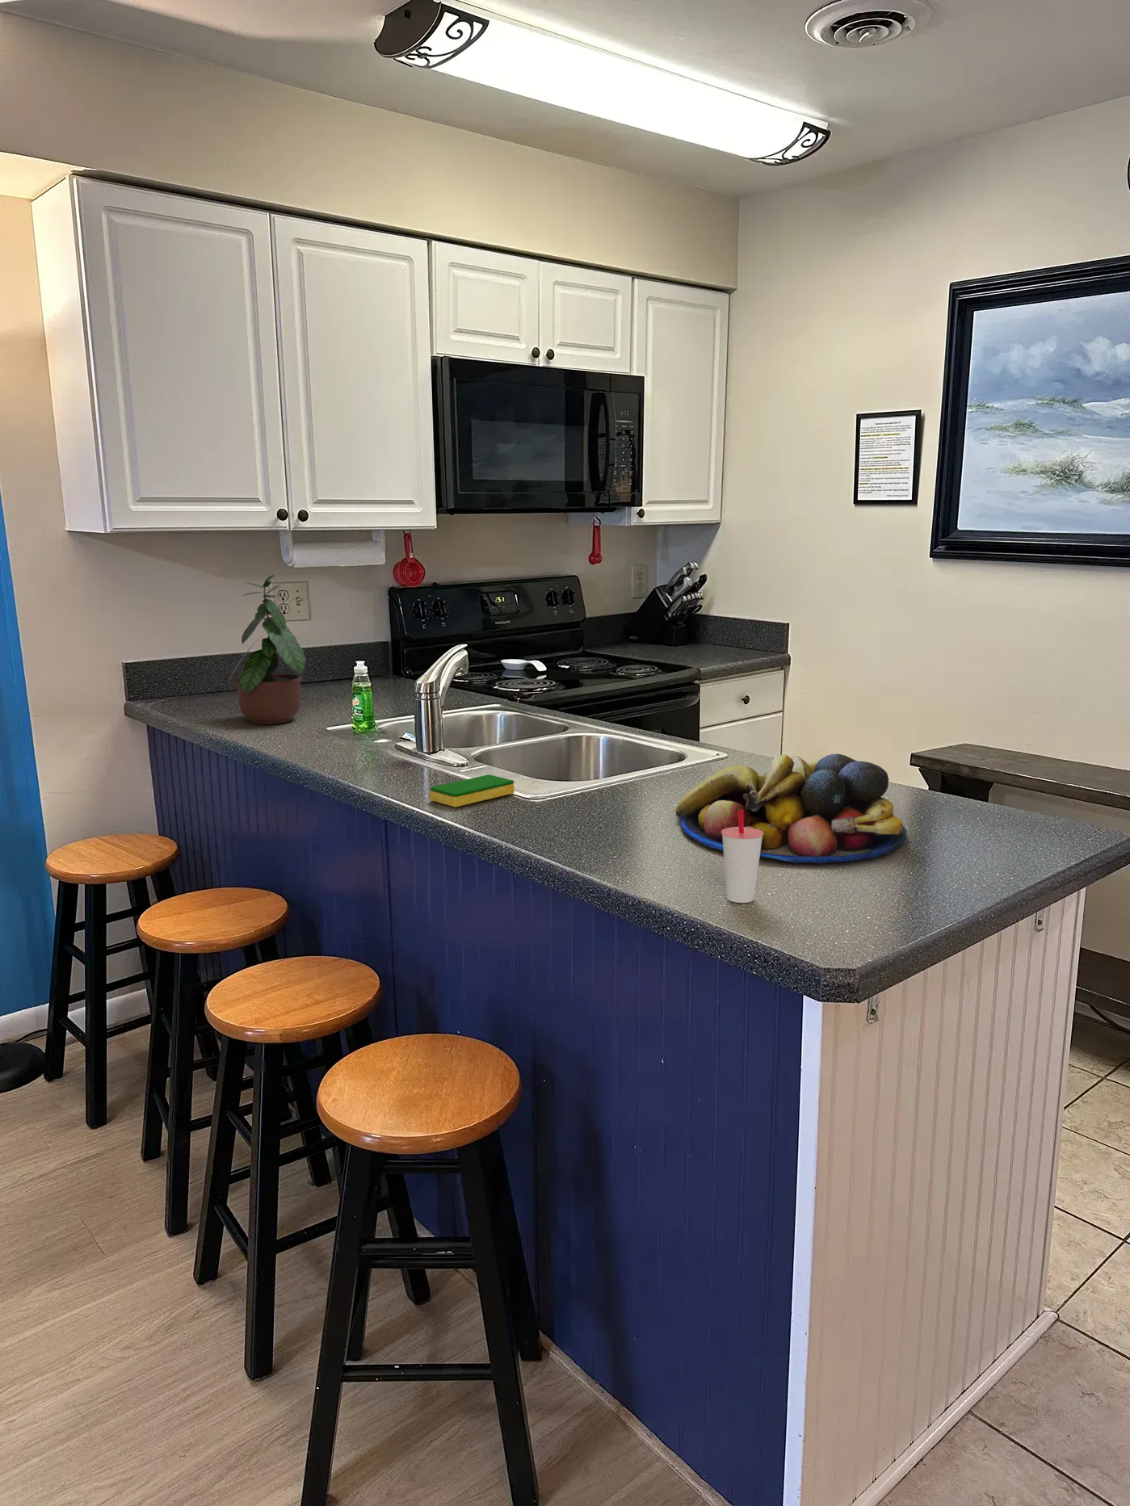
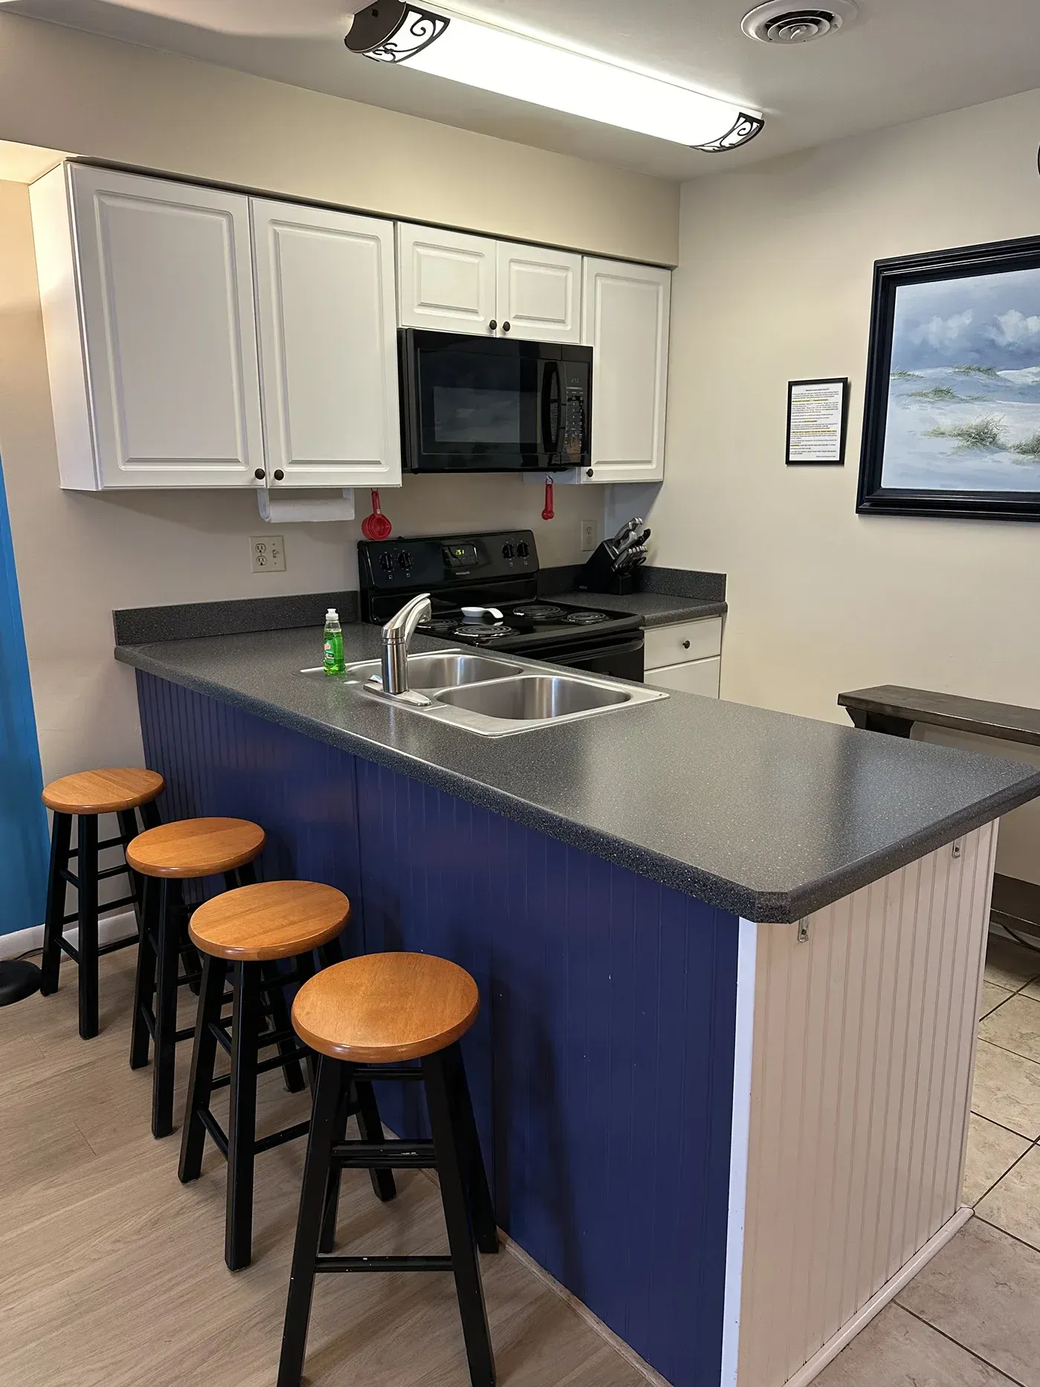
- dish sponge [430,774,514,807]
- potted plant [227,574,306,725]
- cup [722,809,763,903]
- fruit bowl [675,752,907,864]
